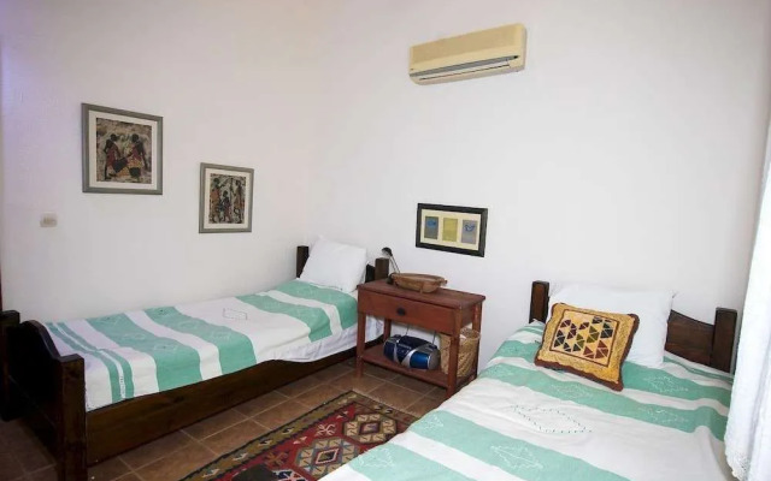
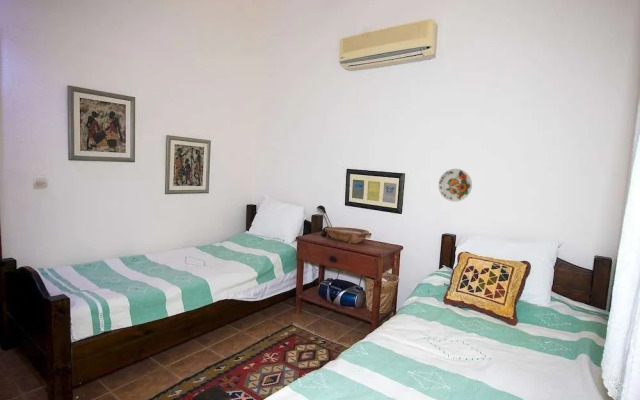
+ decorative plate [437,168,473,203]
